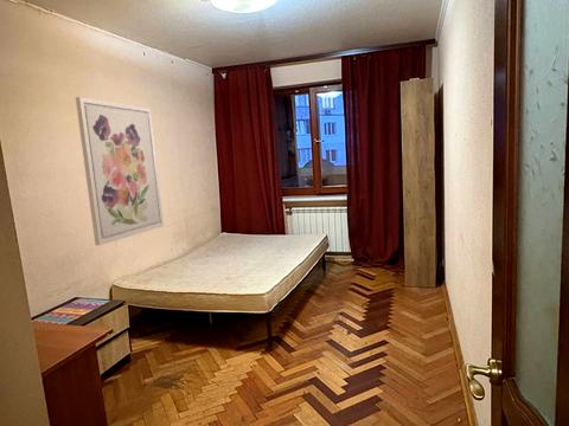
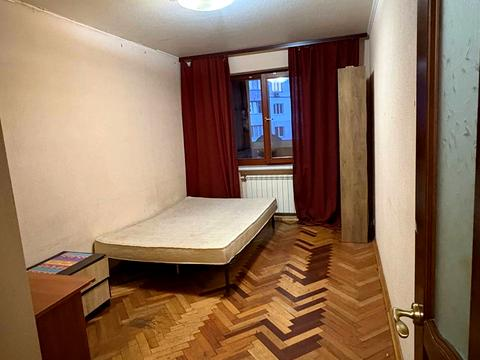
- wall art [75,96,165,246]
